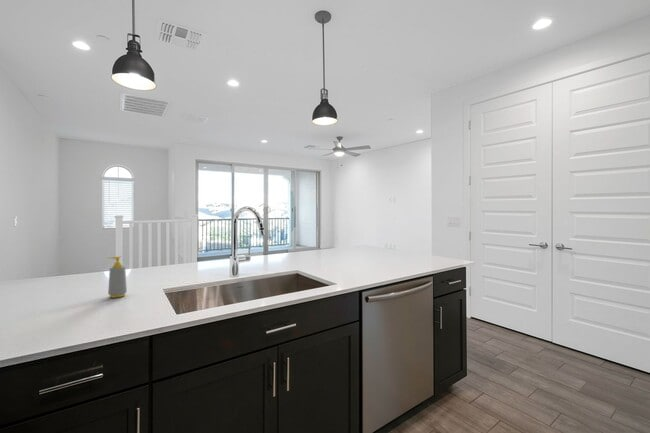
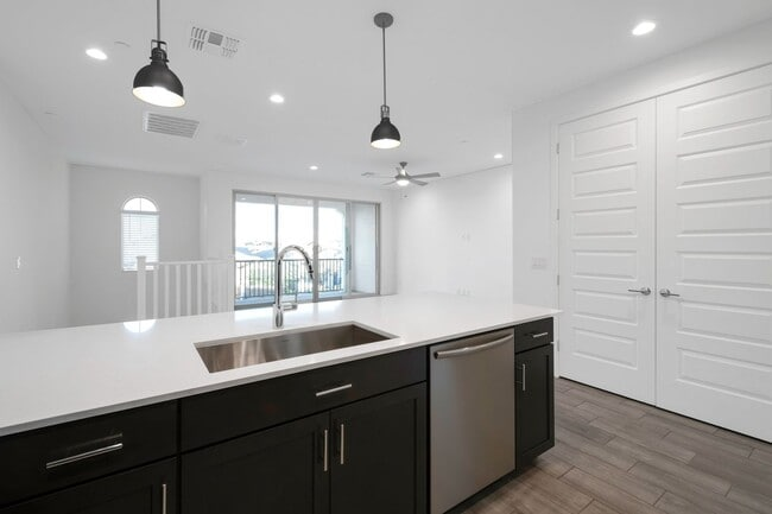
- soap bottle [107,255,128,299]
